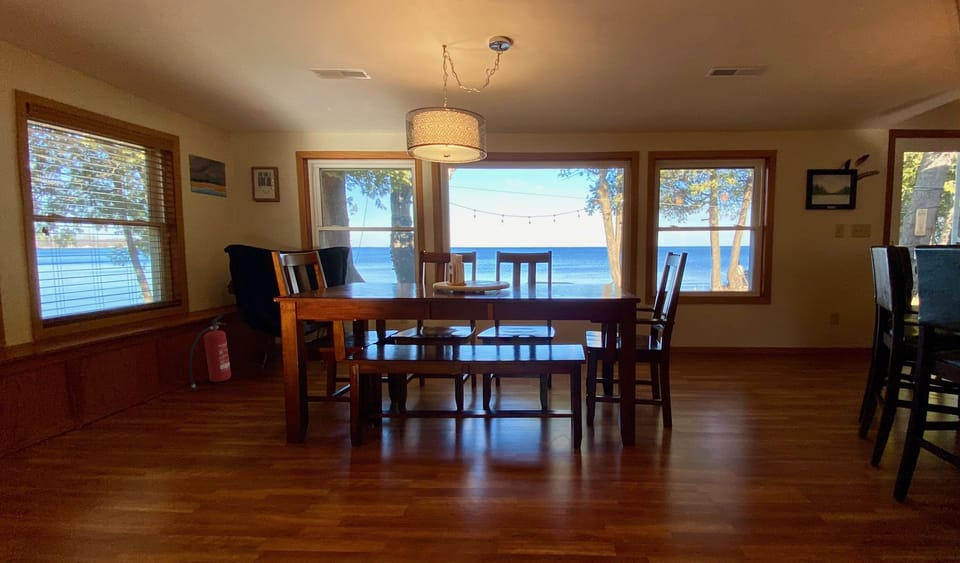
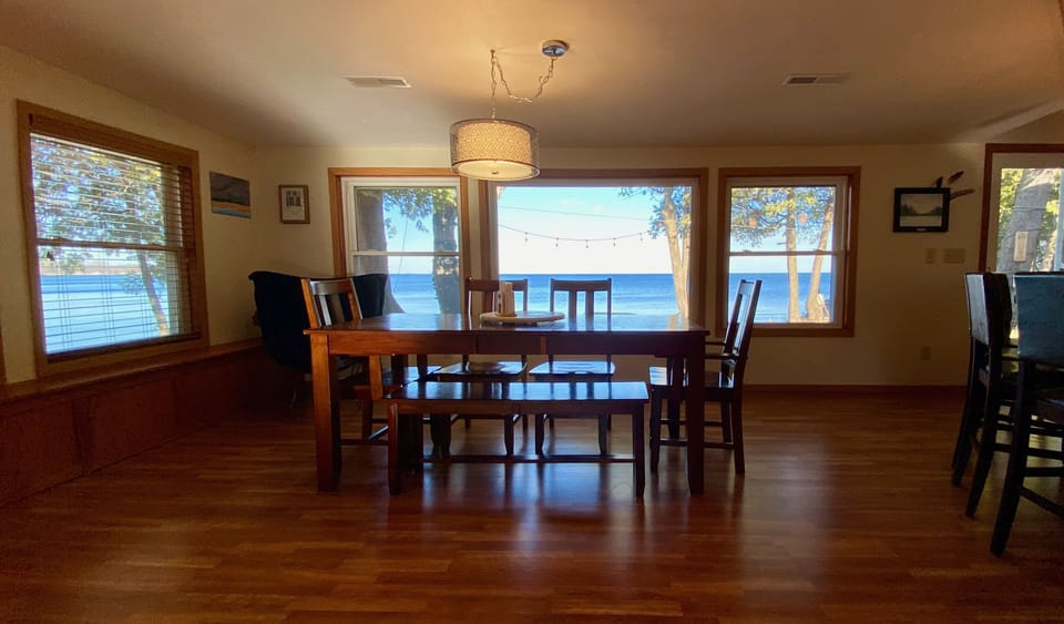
- fire extinguisher [188,314,232,392]
